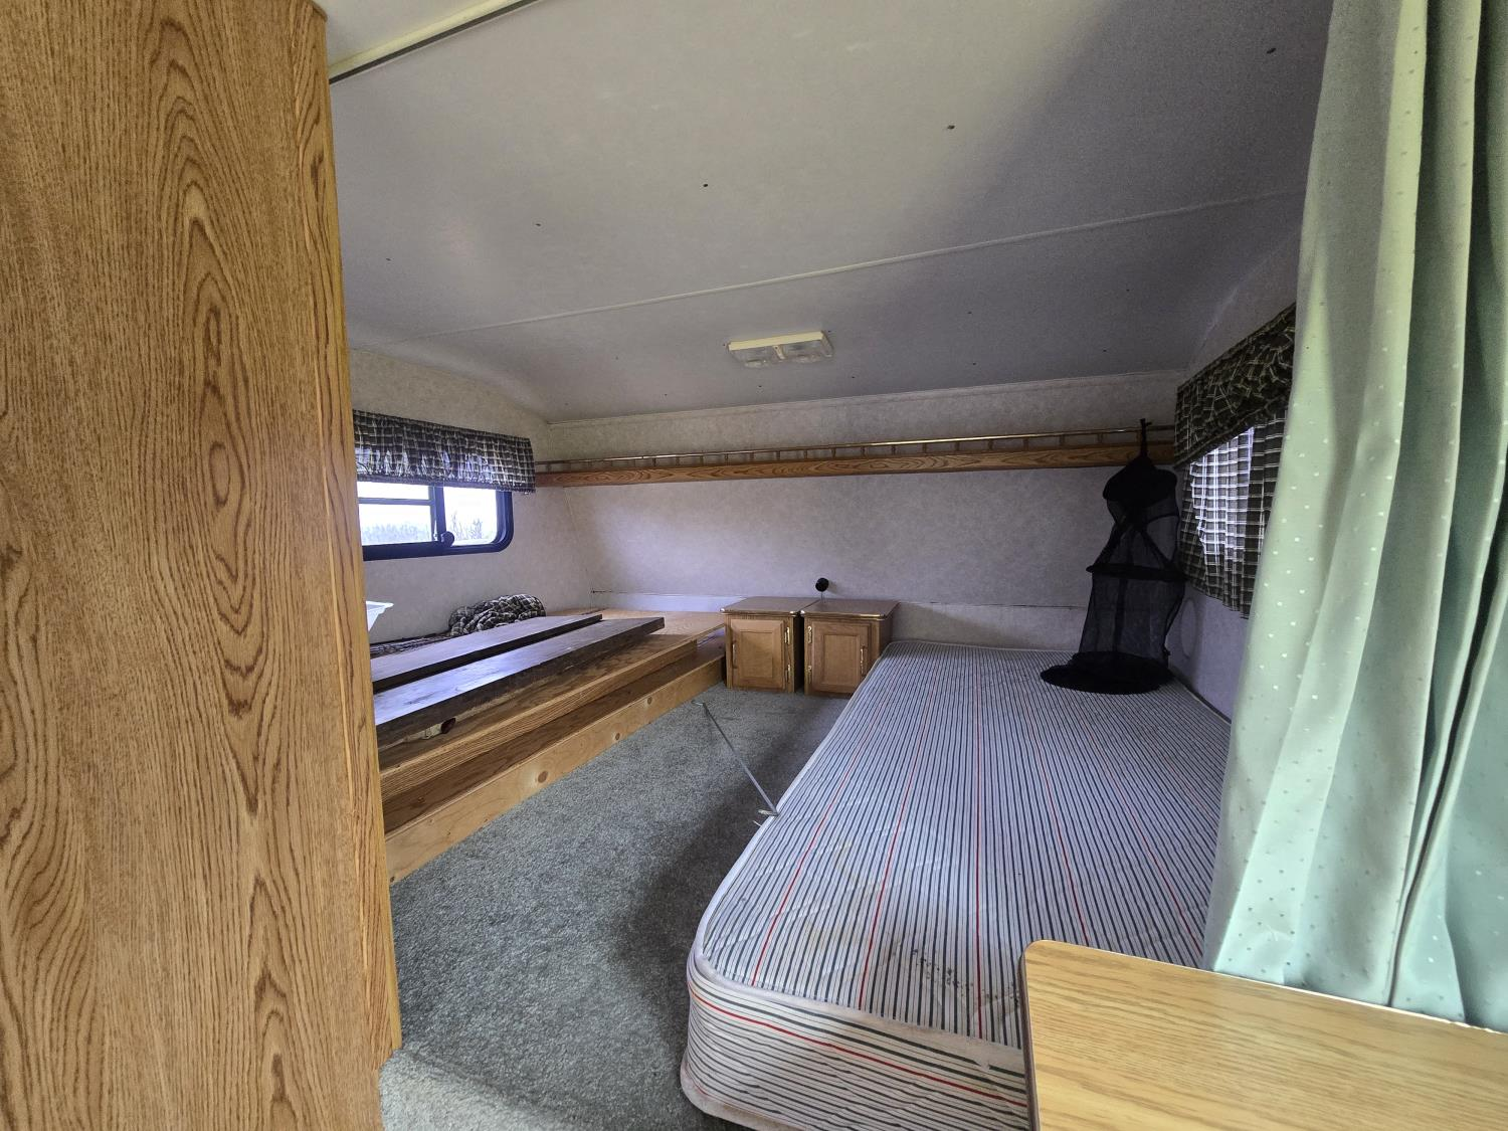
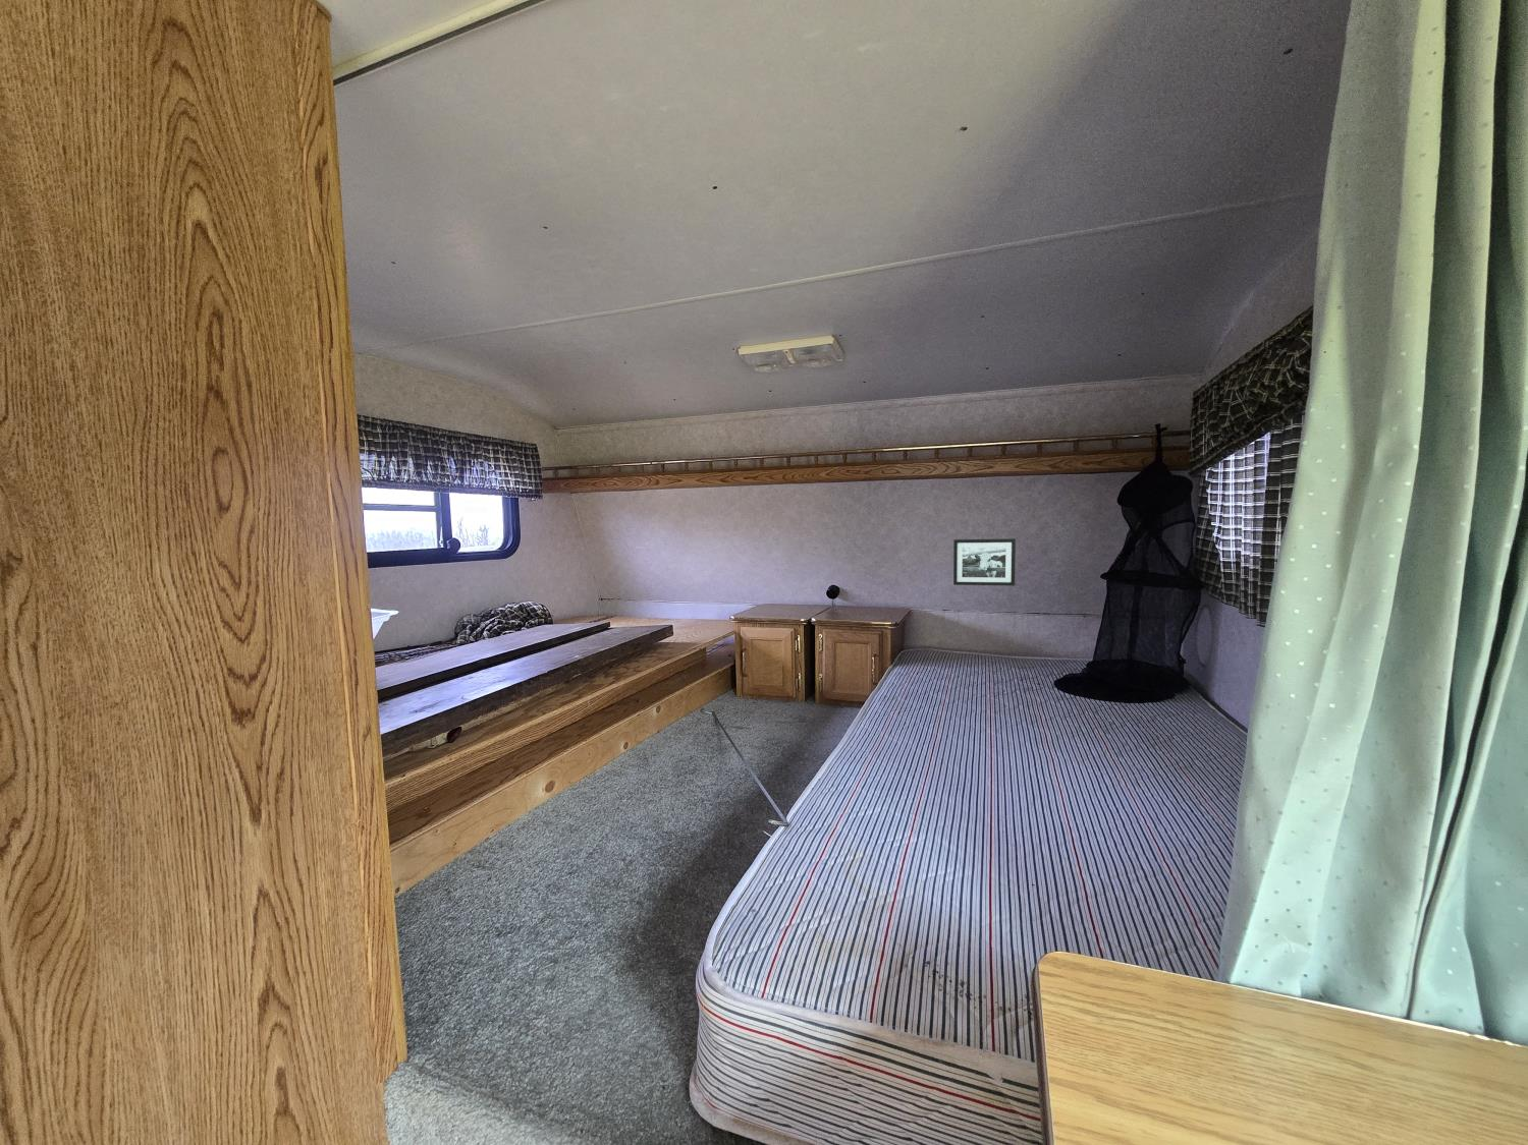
+ picture frame [953,538,1017,586]
